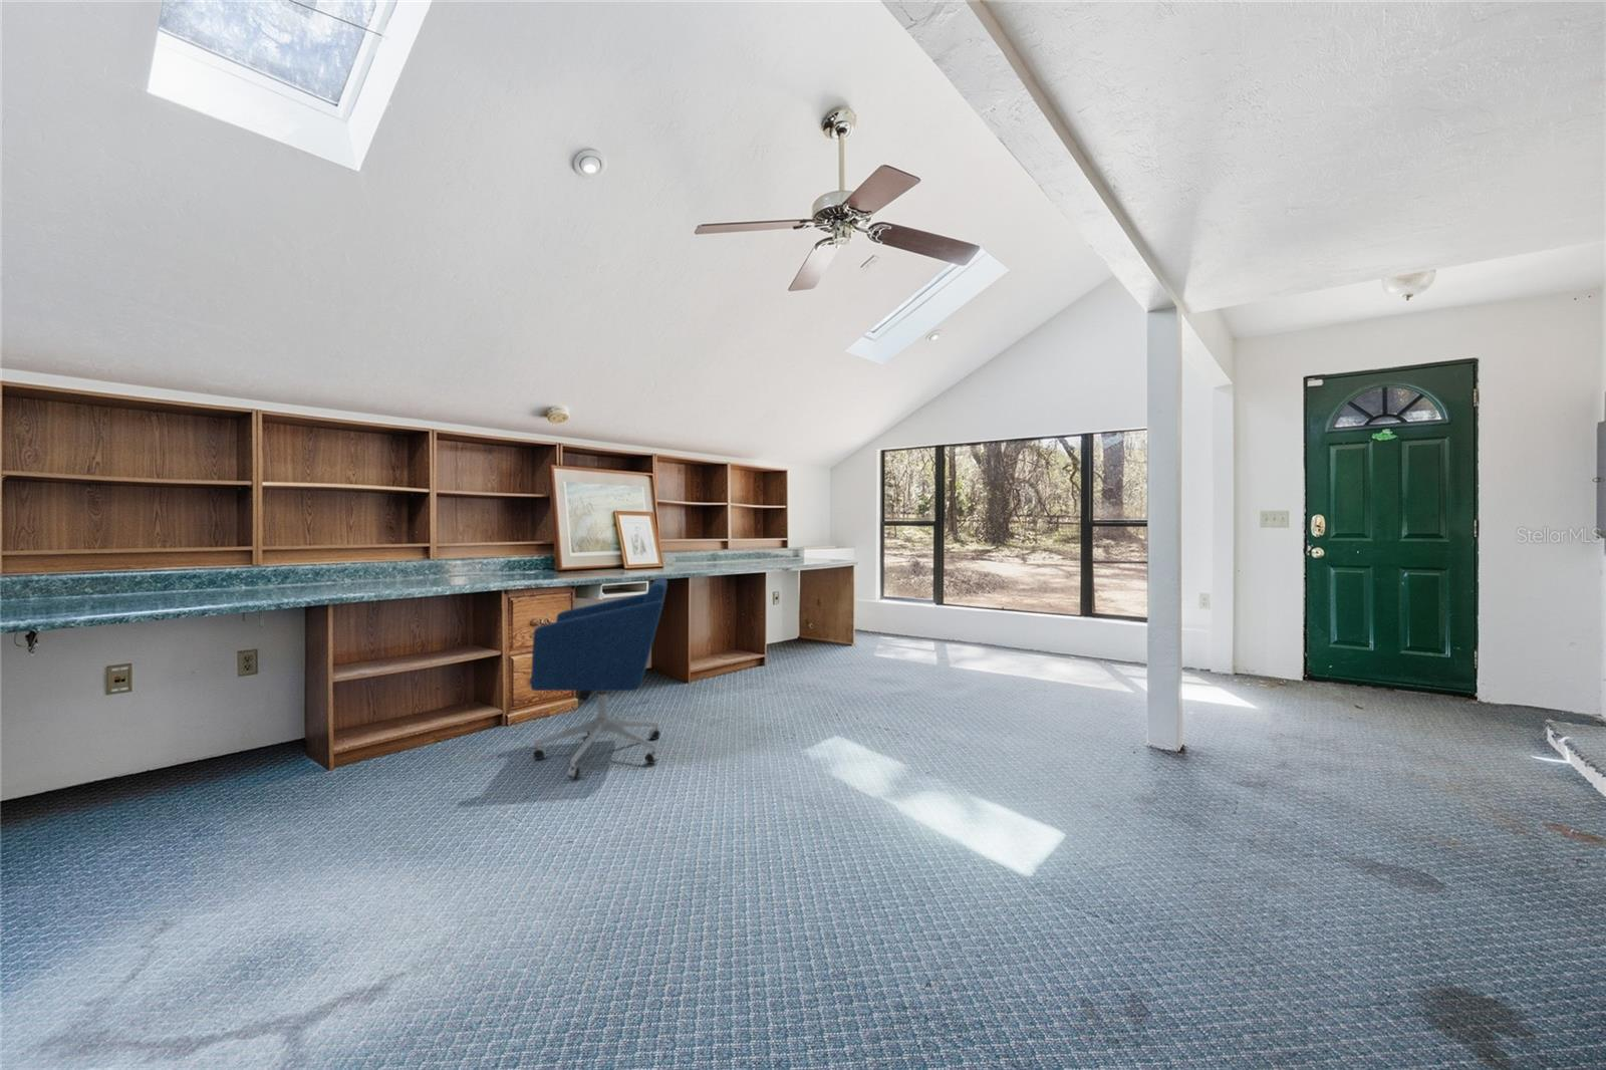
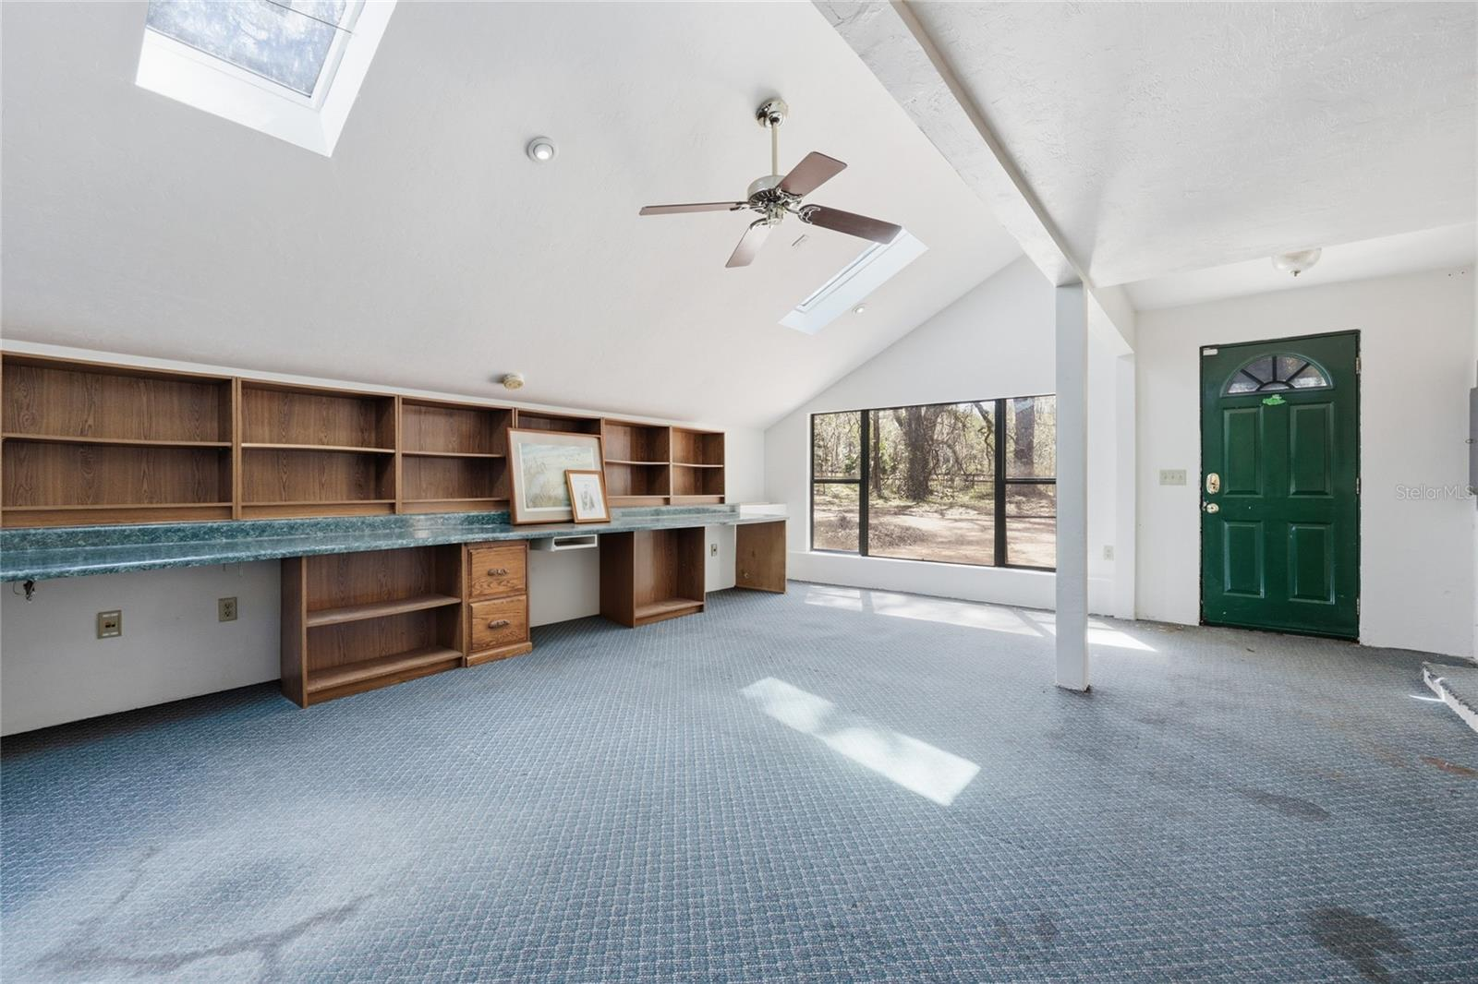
- office chair [530,577,669,779]
